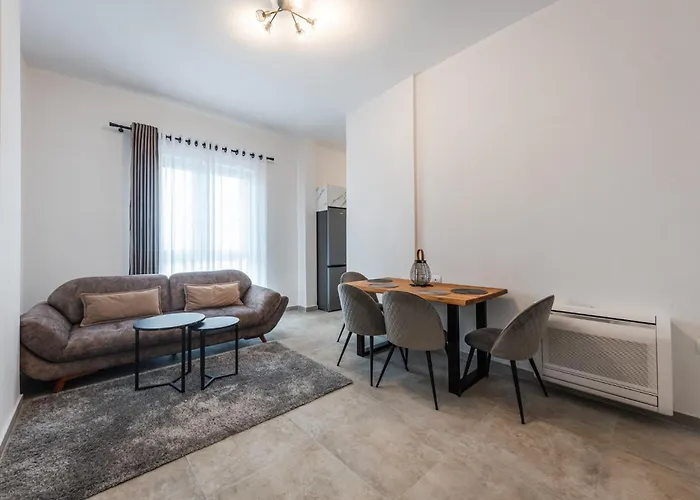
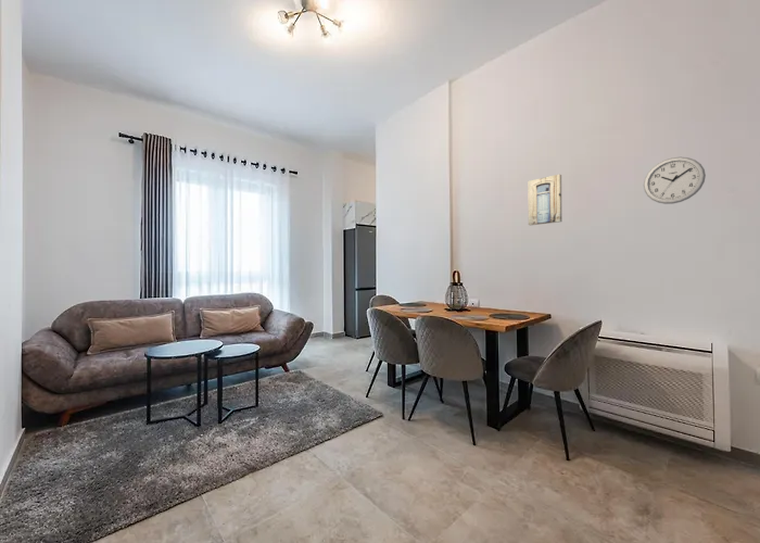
+ wall clock [643,156,707,205]
+ wall art [527,174,563,227]
